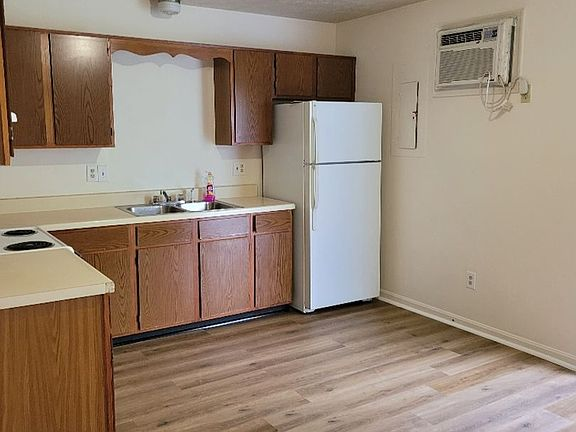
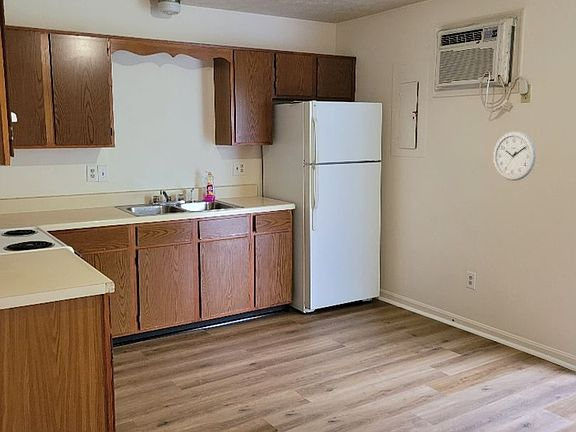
+ wall clock [492,130,537,182]
